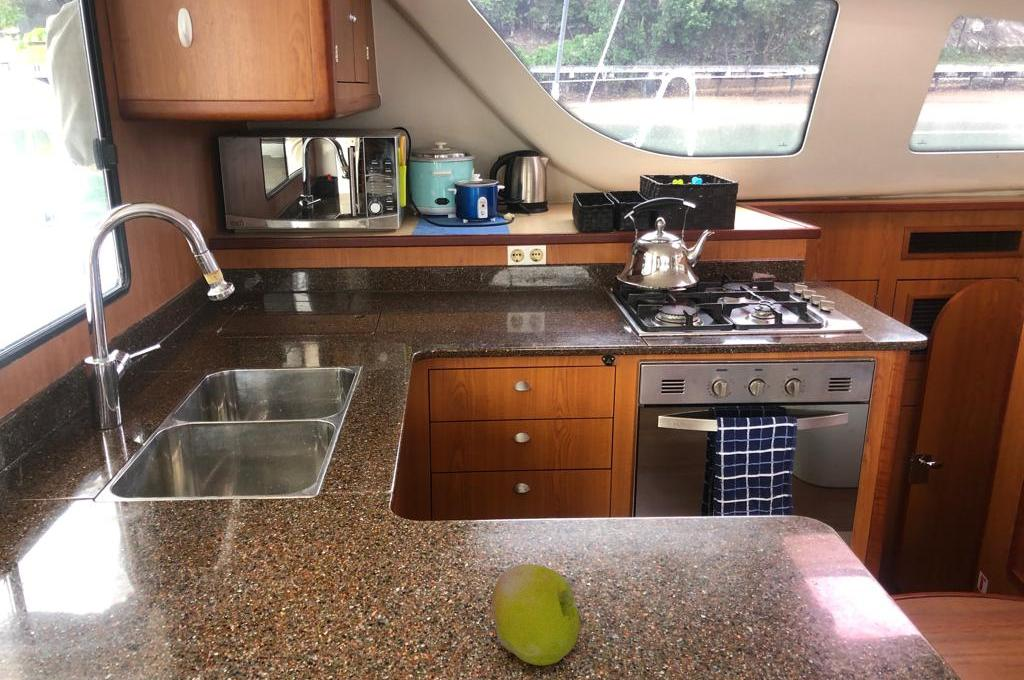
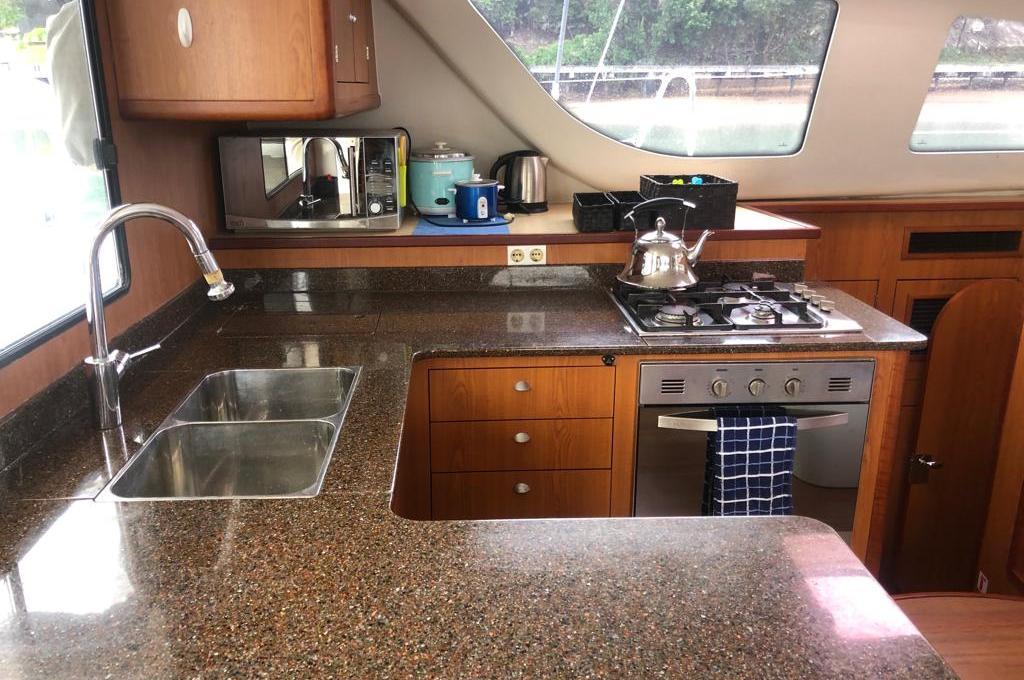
- fruit [491,563,582,666]
